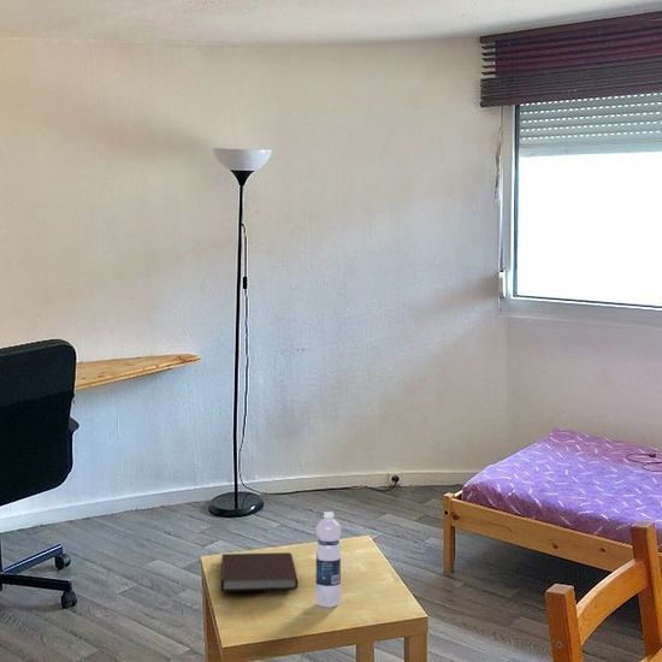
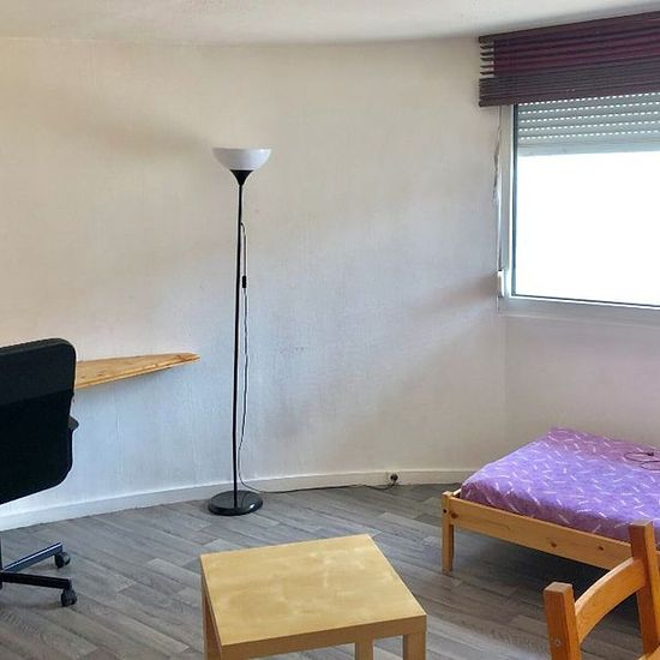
- notebook [220,551,299,592]
- water bottle [314,510,342,608]
